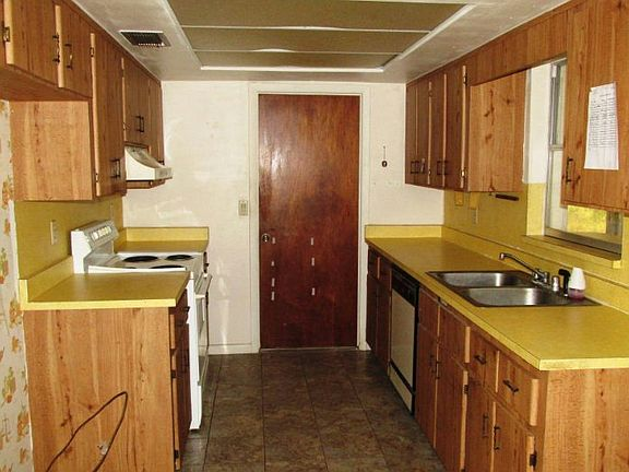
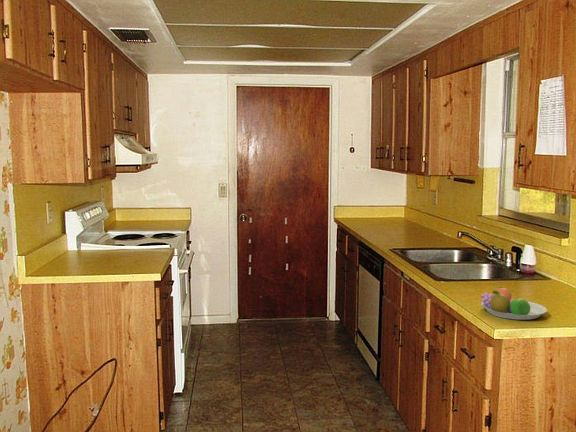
+ fruit bowl [480,286,548,321]
